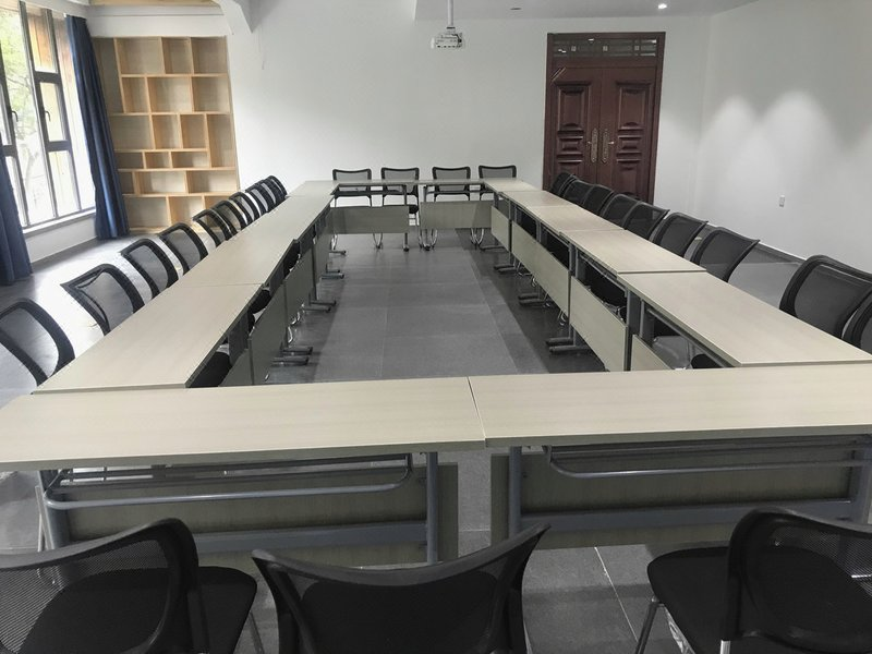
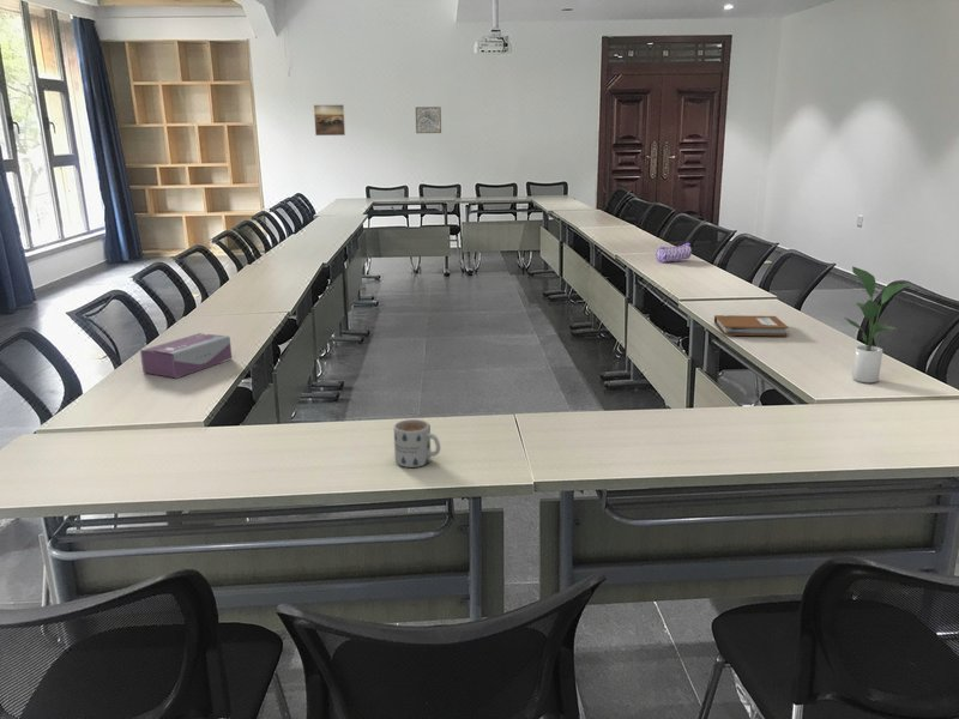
+ mug [392,418,441,469]
+ notebook [713,314,790,337]
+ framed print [313,103,346,137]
+ potted plant [844,265,911,385]
+ tissue box [139,332,233,379]
+ wall art [415,105,442,134]
+ pencil case [655,242,693,264]
